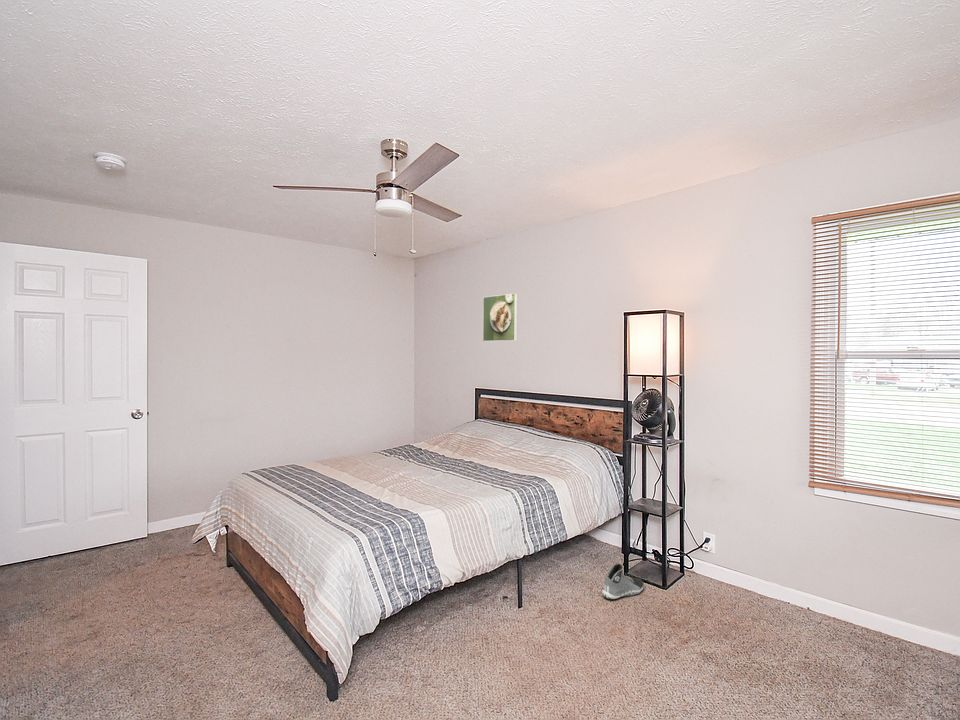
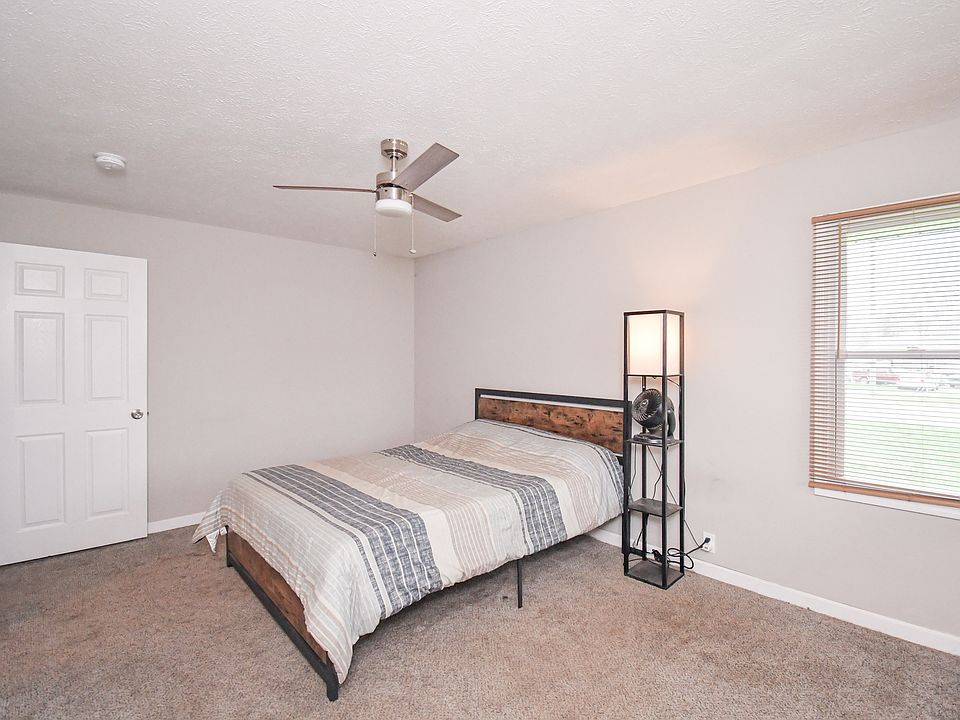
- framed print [482,292,518,342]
- sneaker [601,563,645,601]
